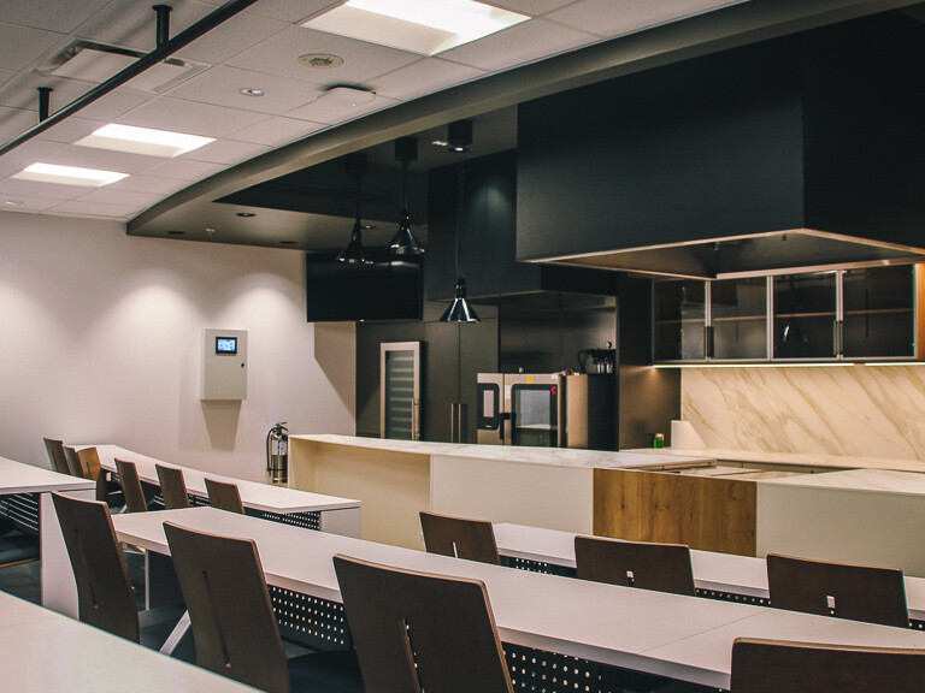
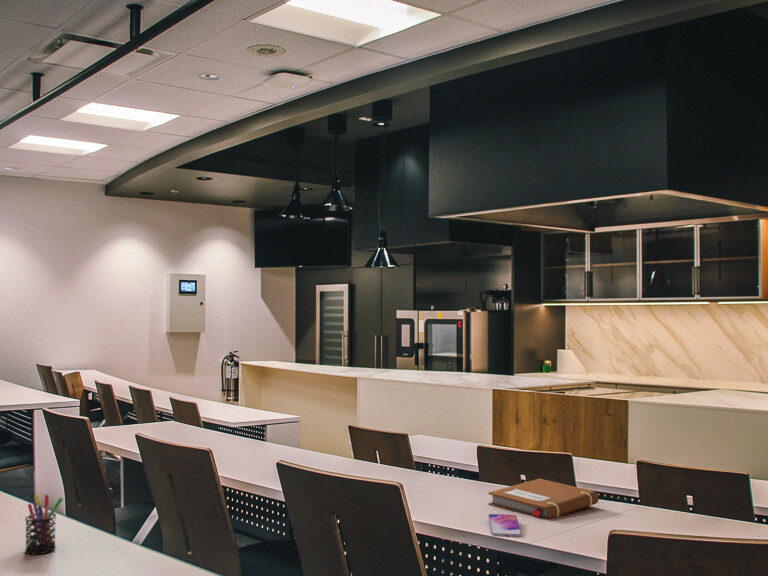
+ smartphone [487,513,523,538]
+ pen holder [24,493,64,556]
+ notebook [487,478,599,520]
